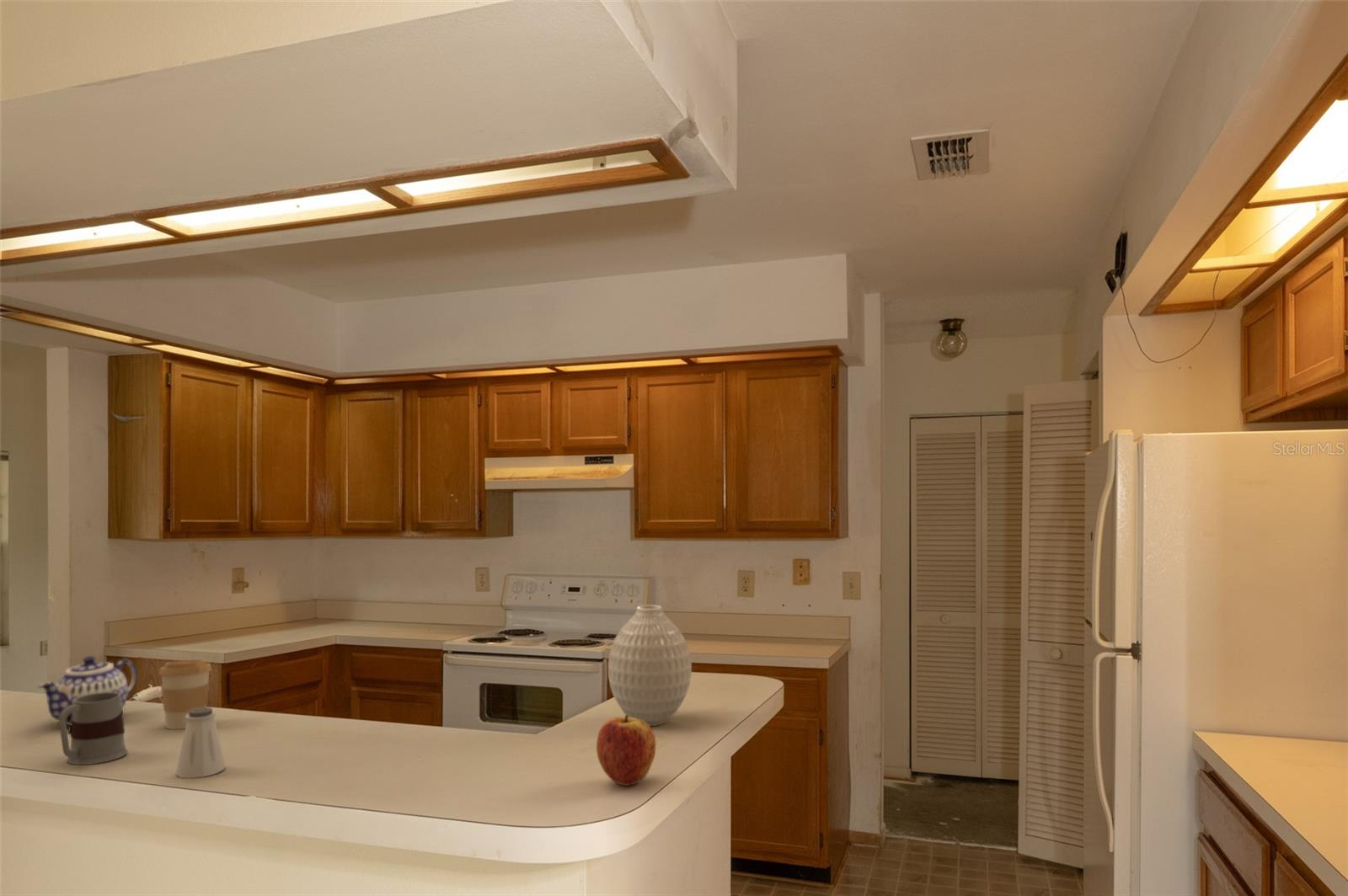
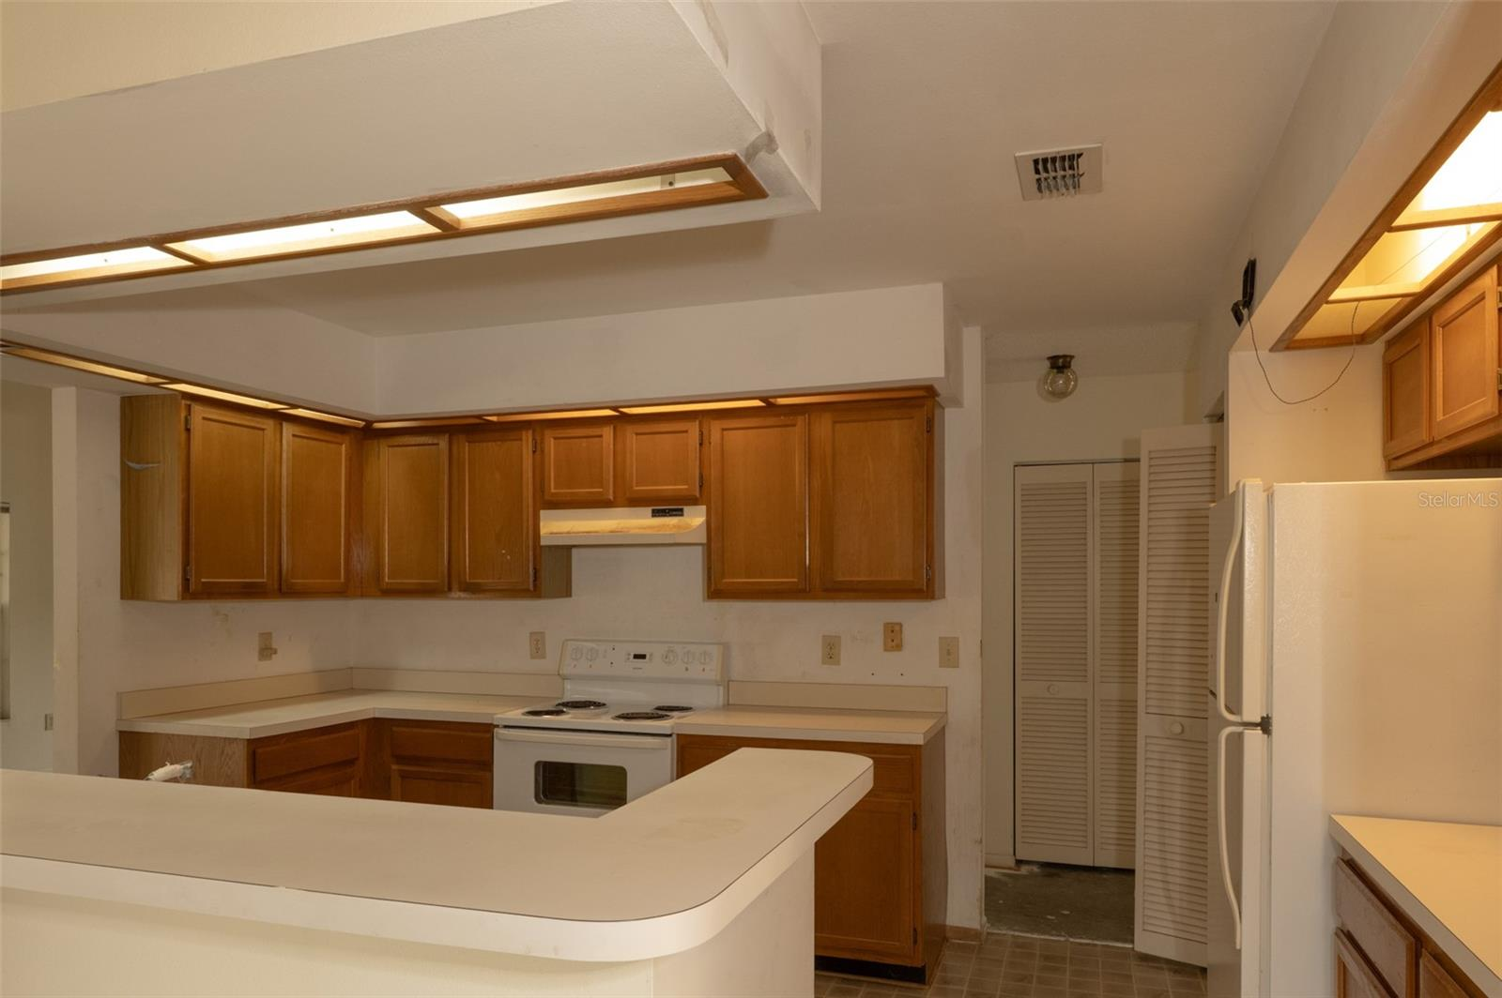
- coffee cup [158,659,212,730]
- teapot [37,655,138,726]
- mug [58,692,129,765]
- apple [596,715,657,787]
- saltshaker [175,707,226,779]
- vase [607,604,693,727]
